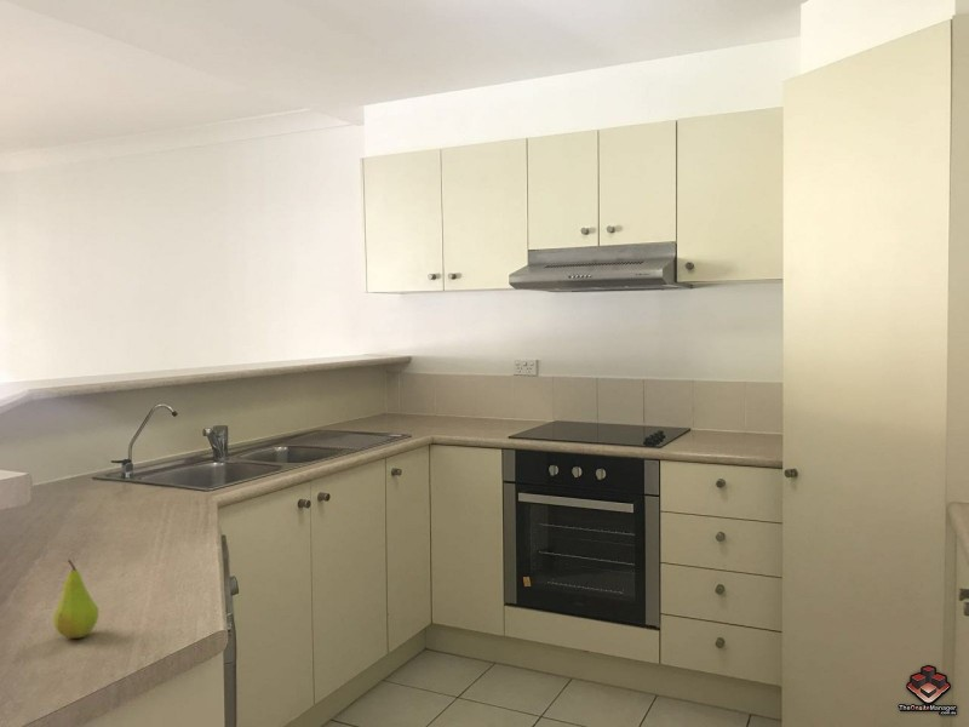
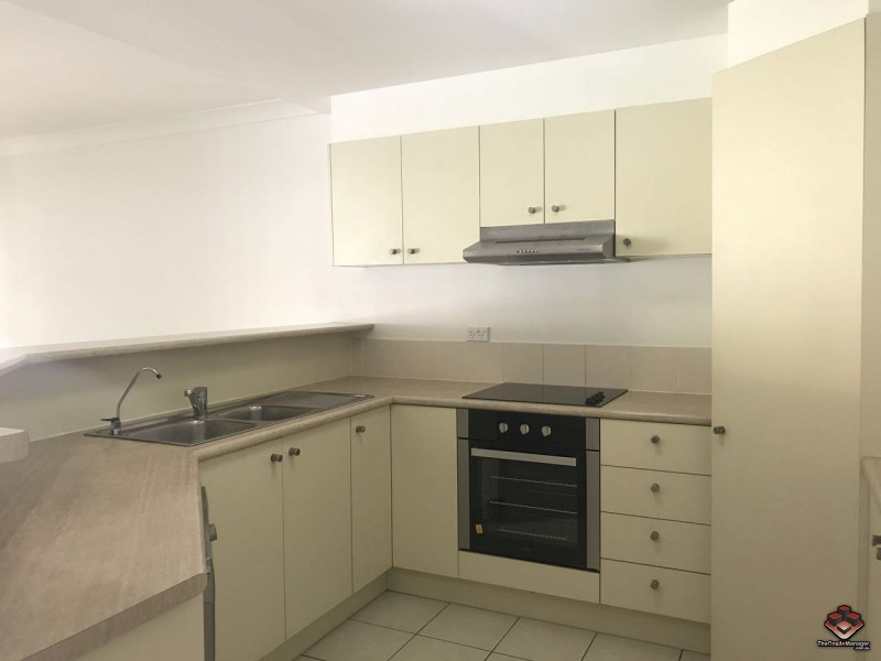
- fruit [52,559,101,639]
